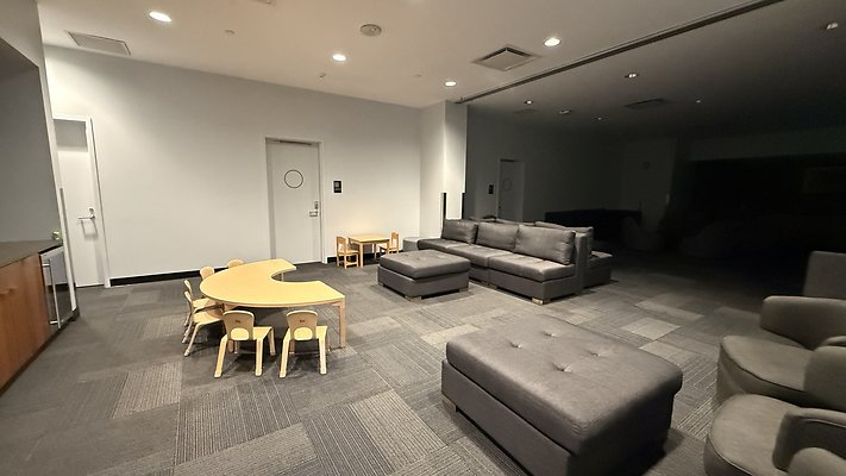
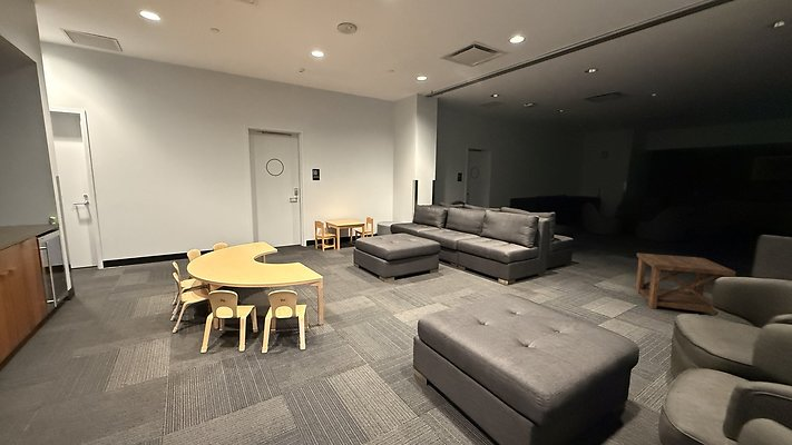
+ side table [635,251,736,316]
